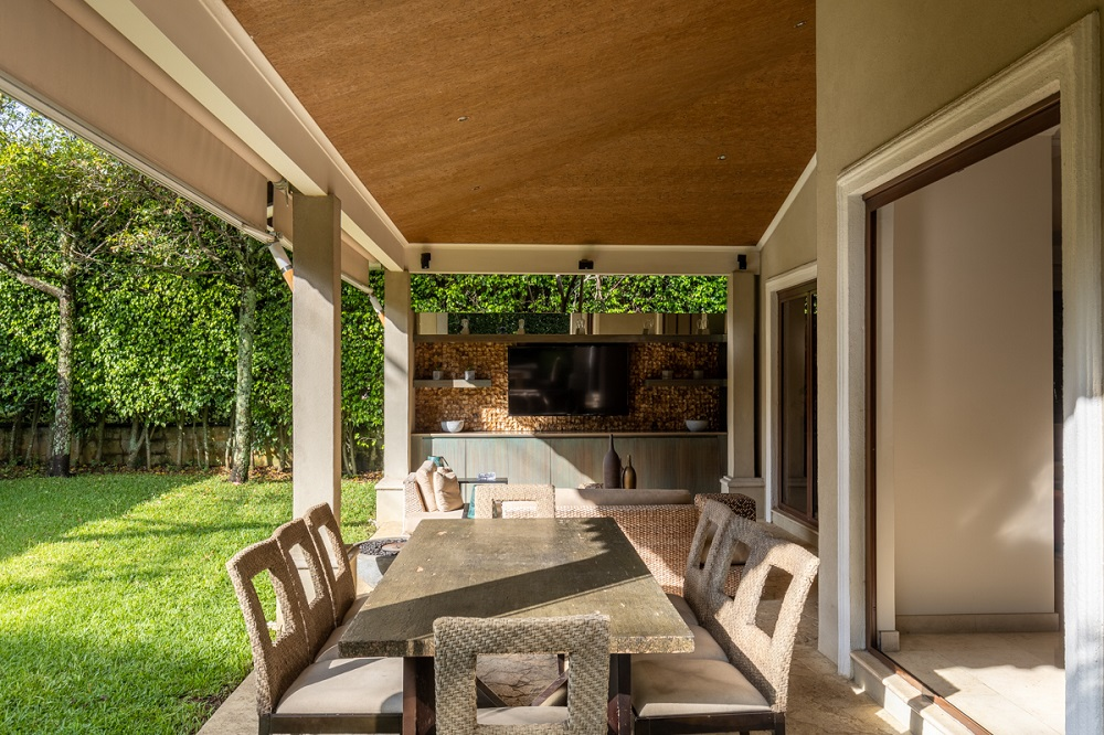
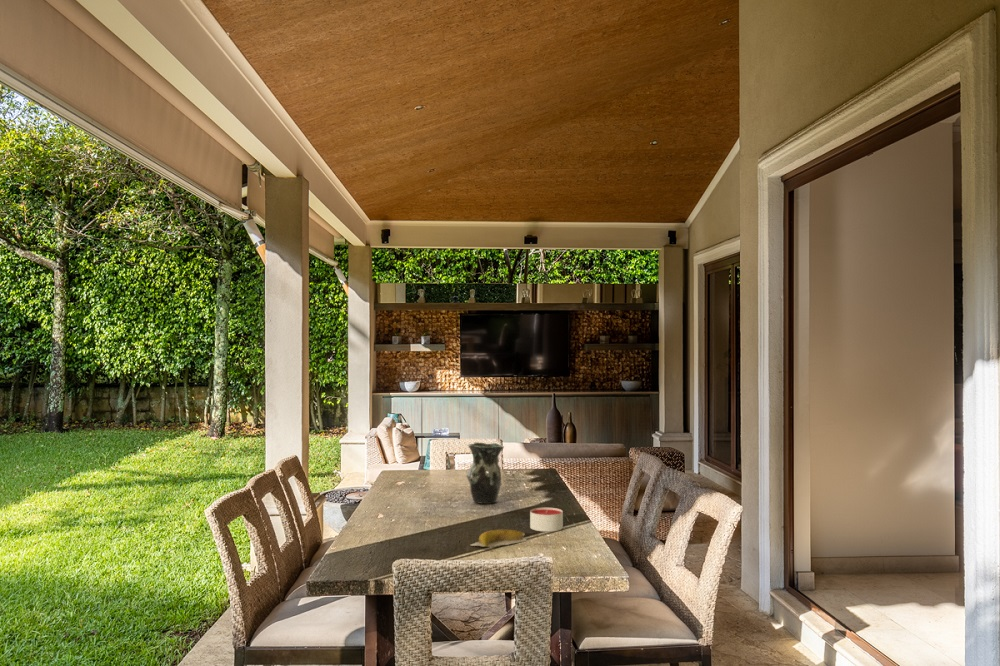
+ candle [529,507,564,533]
+ vase [466,441,505,505]
+ banana [469,529,527,550]
